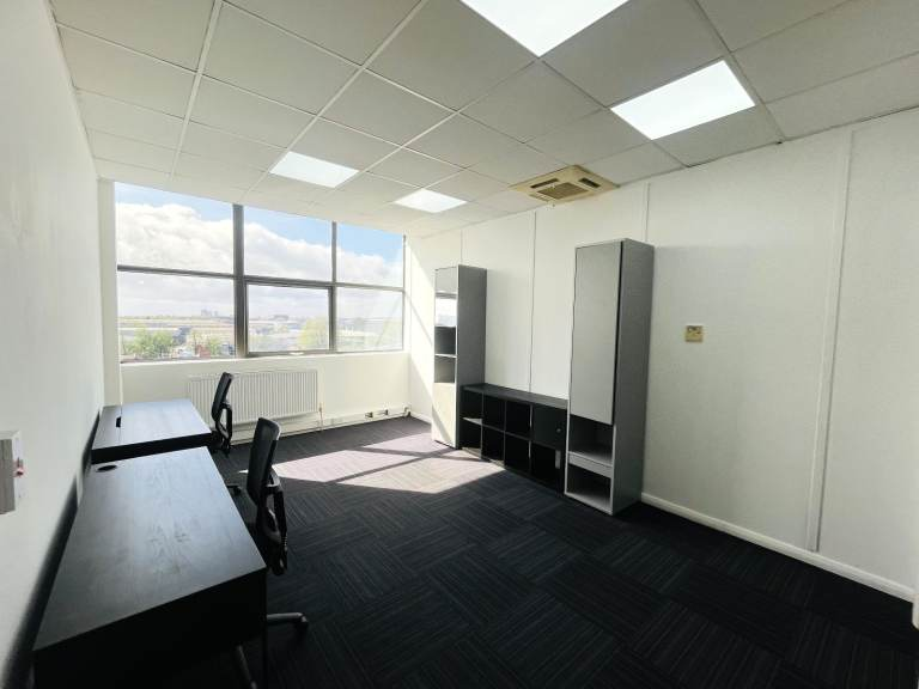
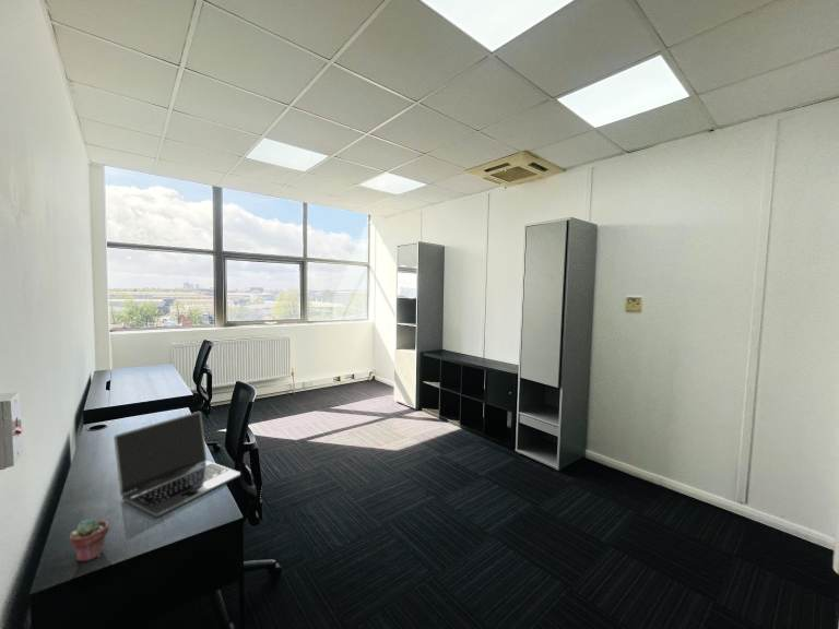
+ laptop [113,411,241,518]
+ potted succulent [69,518,110,562]
